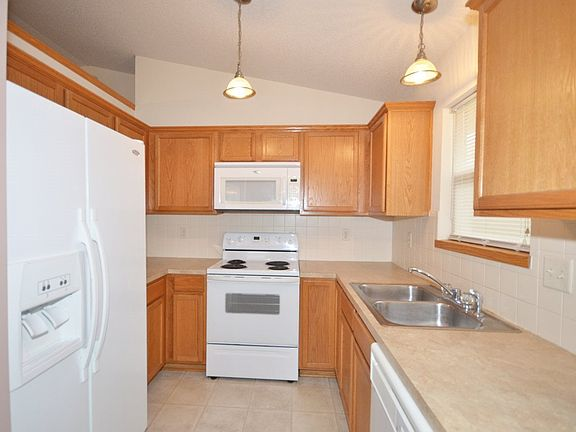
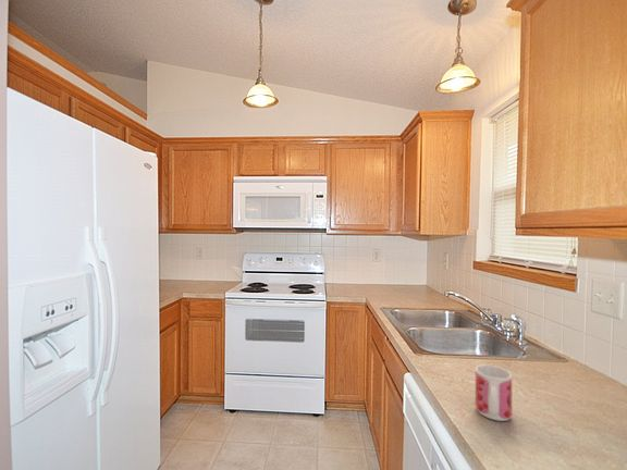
+ mug [475,363,513,422]
